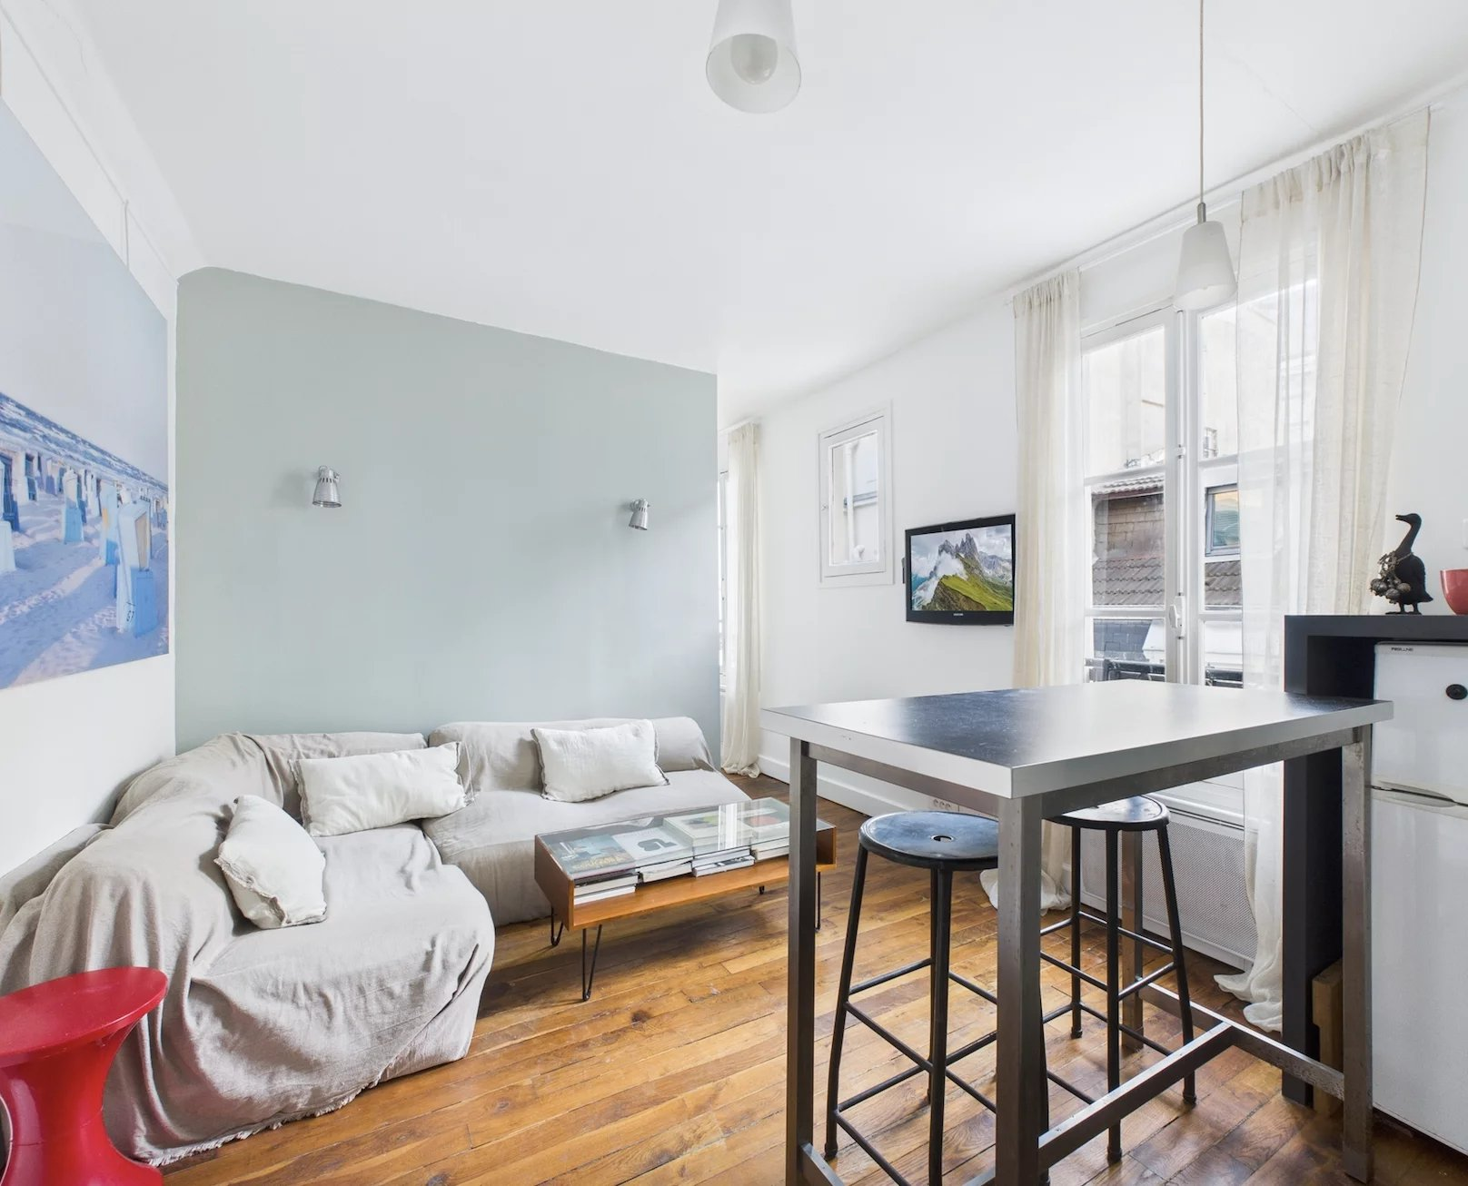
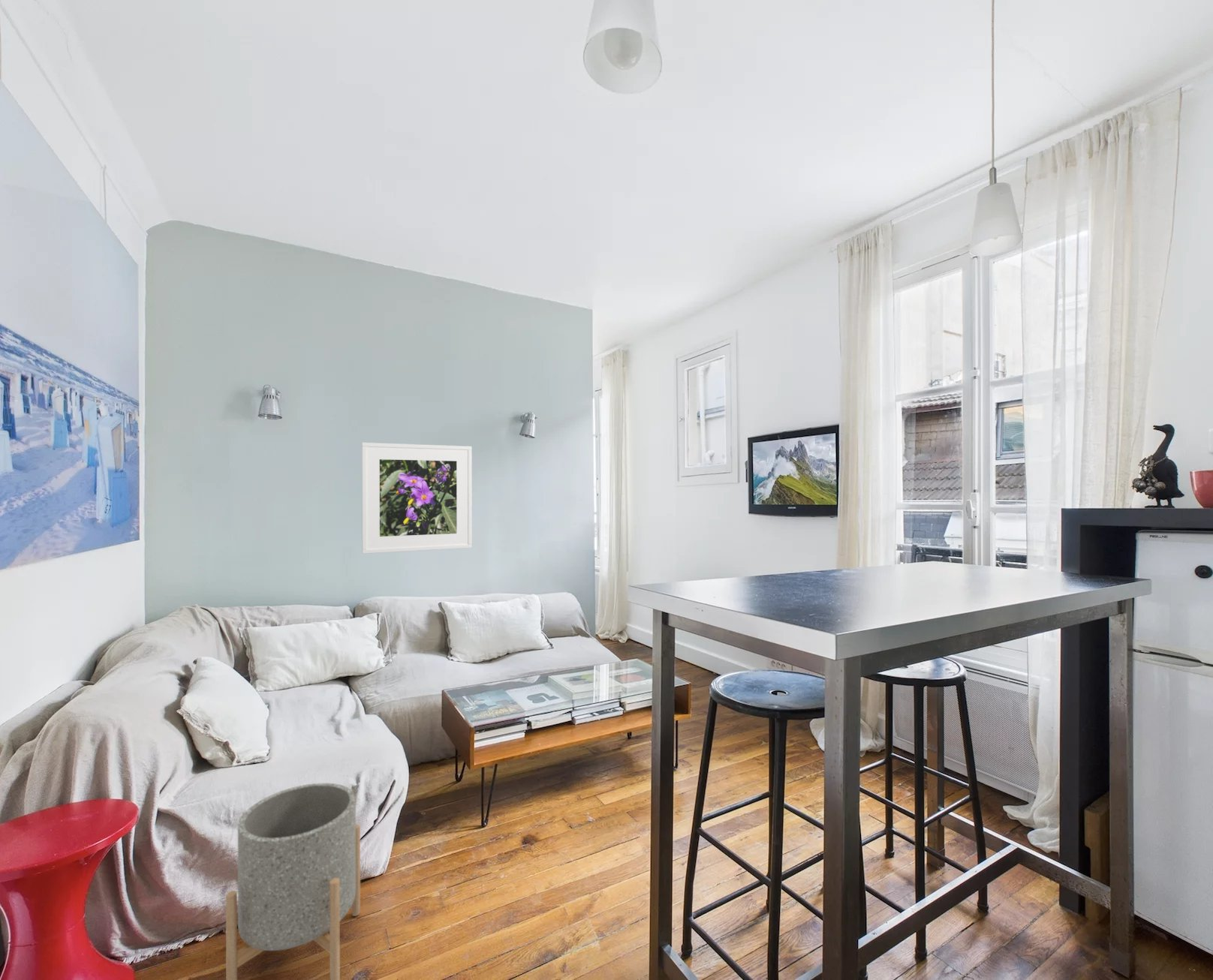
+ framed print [361,442,473,555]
+ planter [225,783,361,980]
